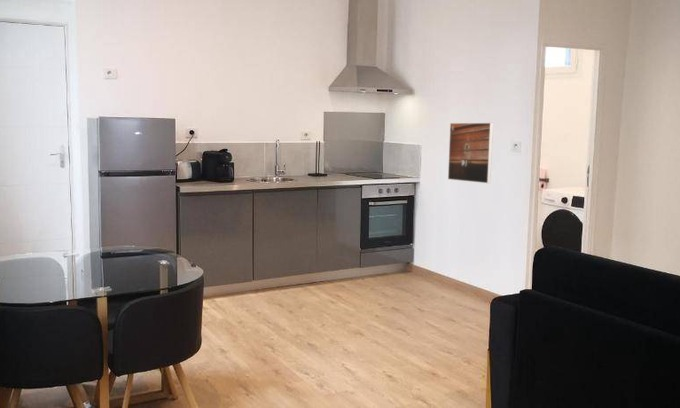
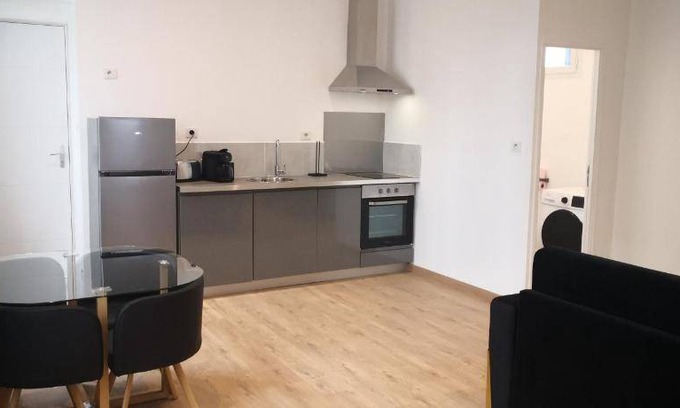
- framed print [447,122,494,184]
